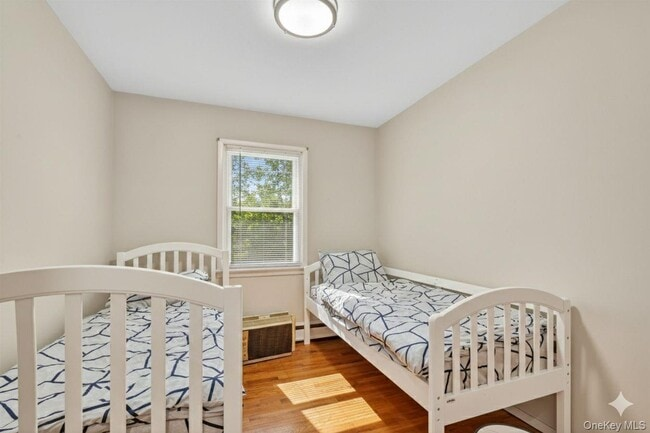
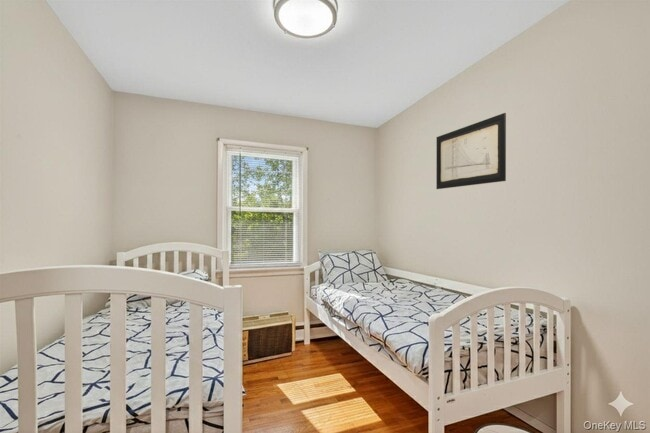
+ wall art [435,112,507,190]
